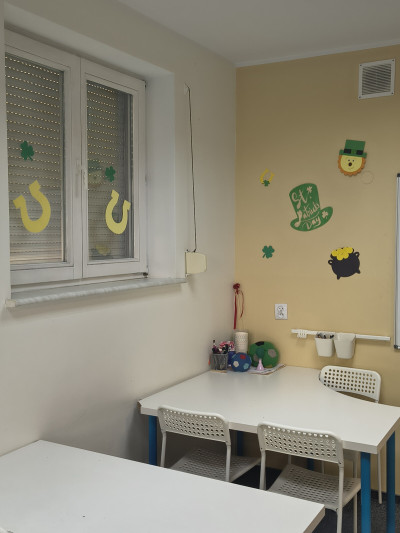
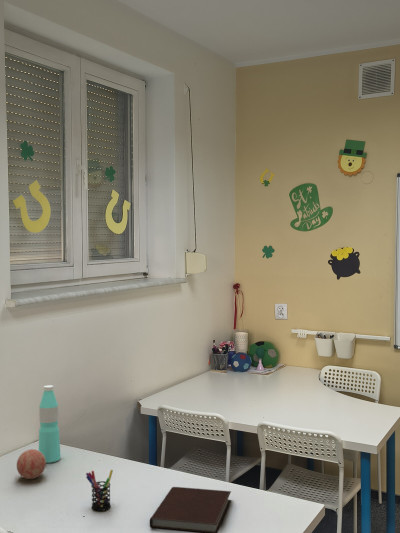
+ decorative ball [16,448,47,480]
+ notebook [149,486,232,533]
+ pen holder [85,469,114,512]
+ water bottle [38,384,62,464]
